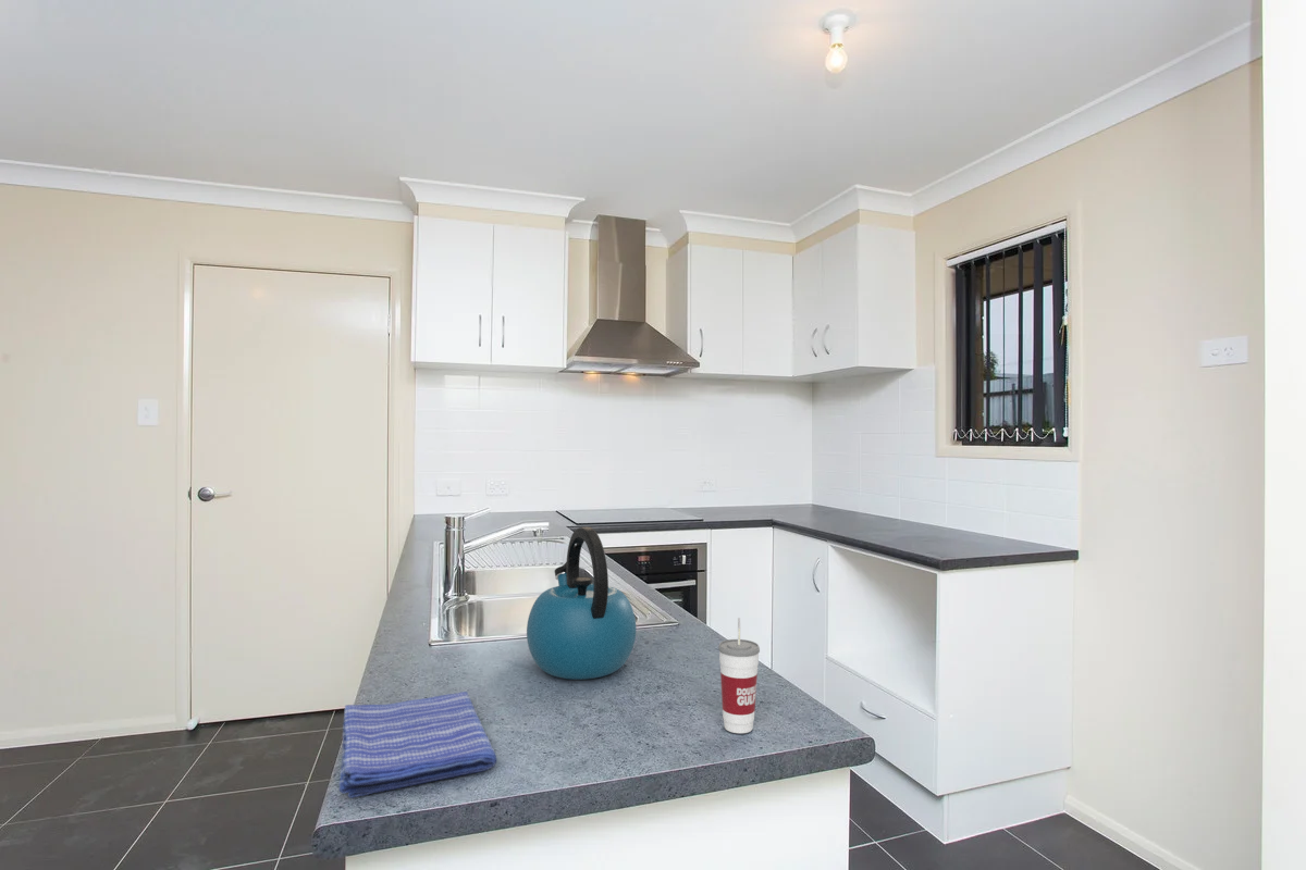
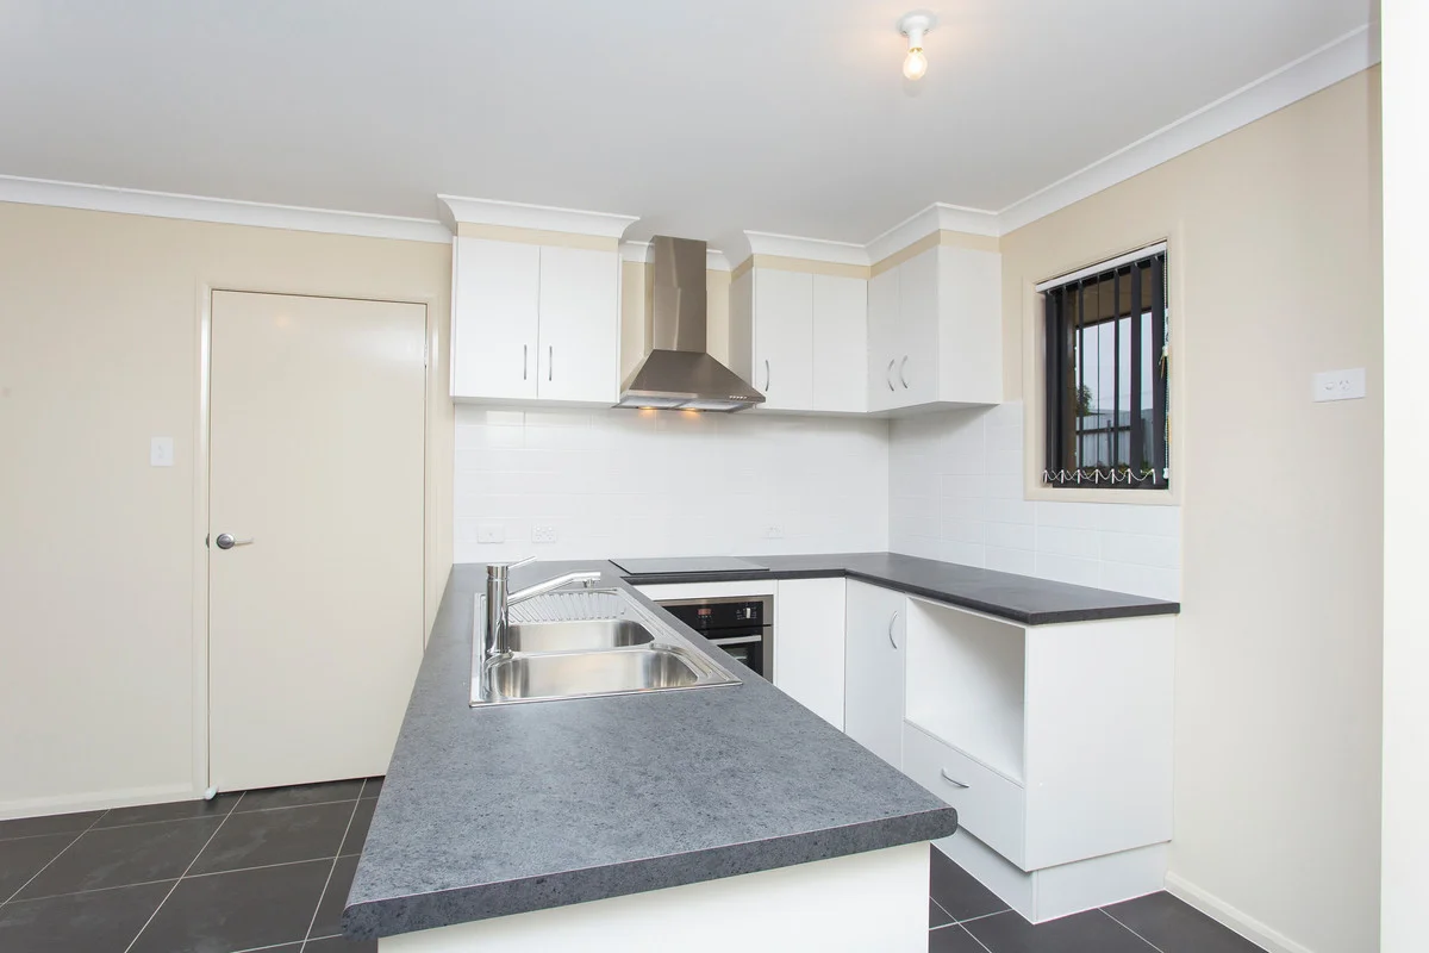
- cup [717,617,761,734]
- kettle [526,526,637,681]
- dish towel [337,691,497,799]
